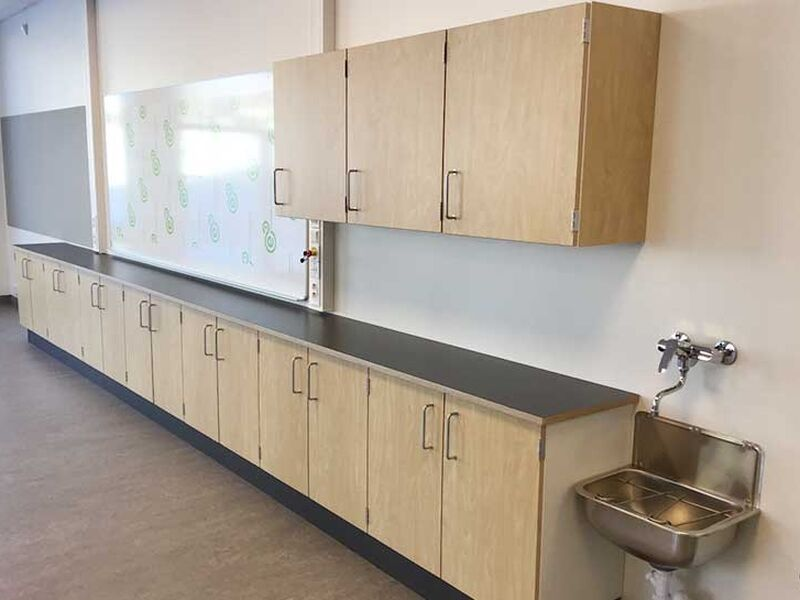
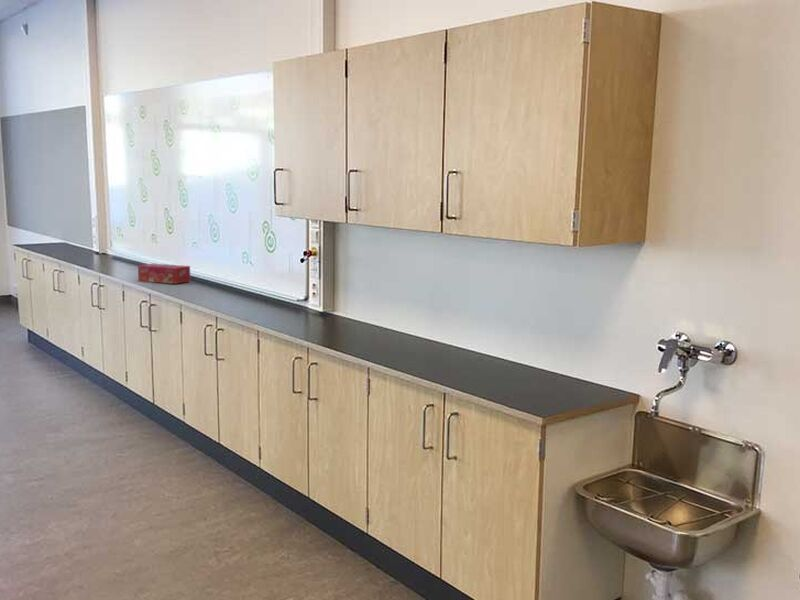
+ tissue box [137,263,191,285]
